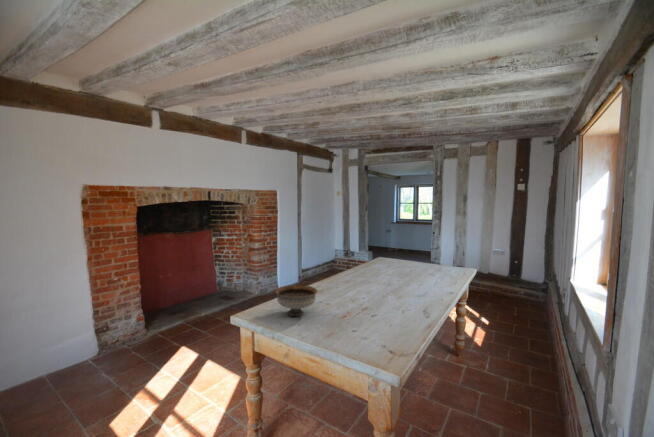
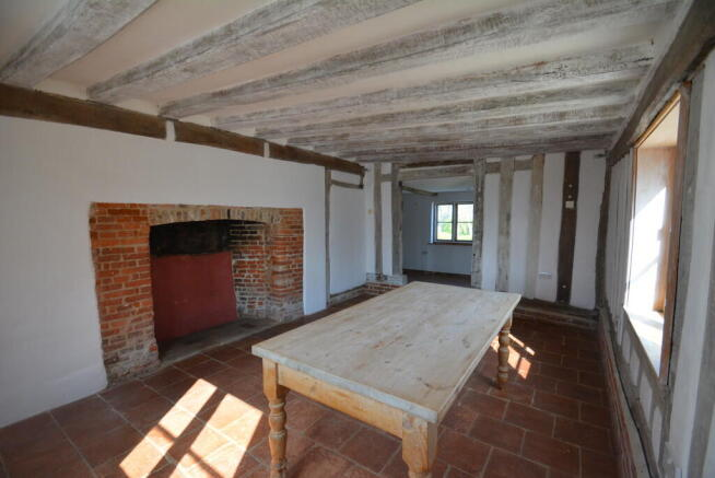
- bowl [274,284,318,317]
